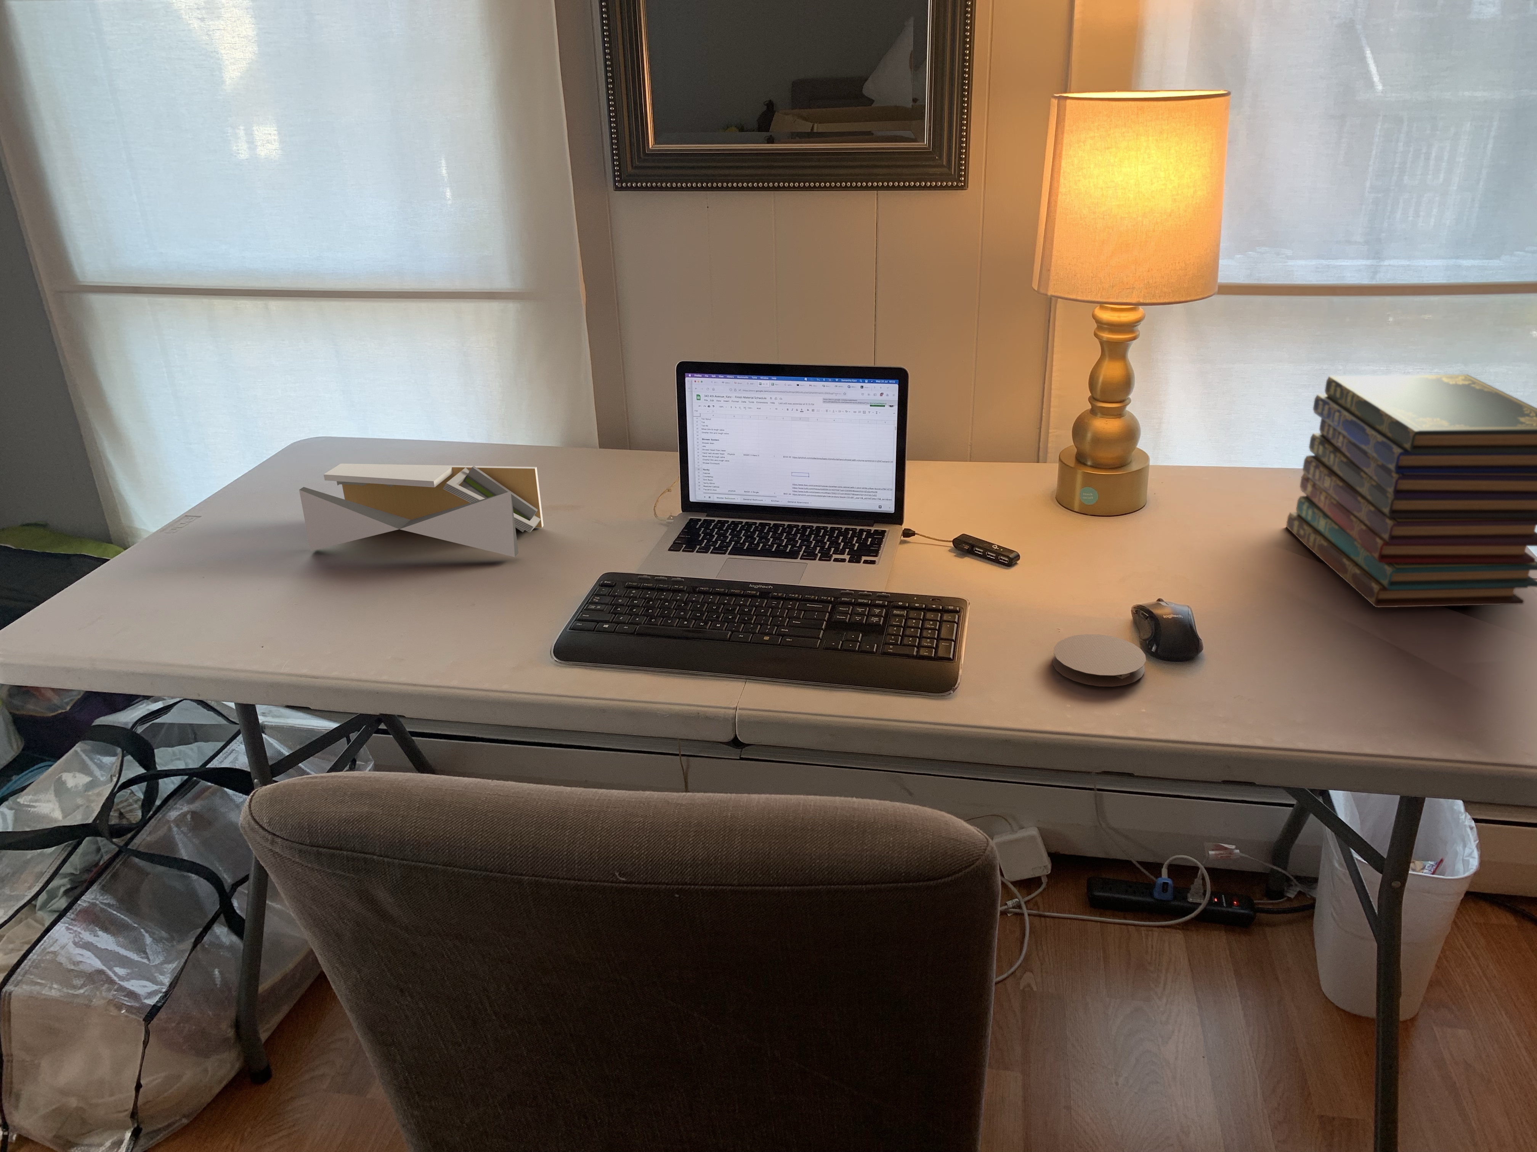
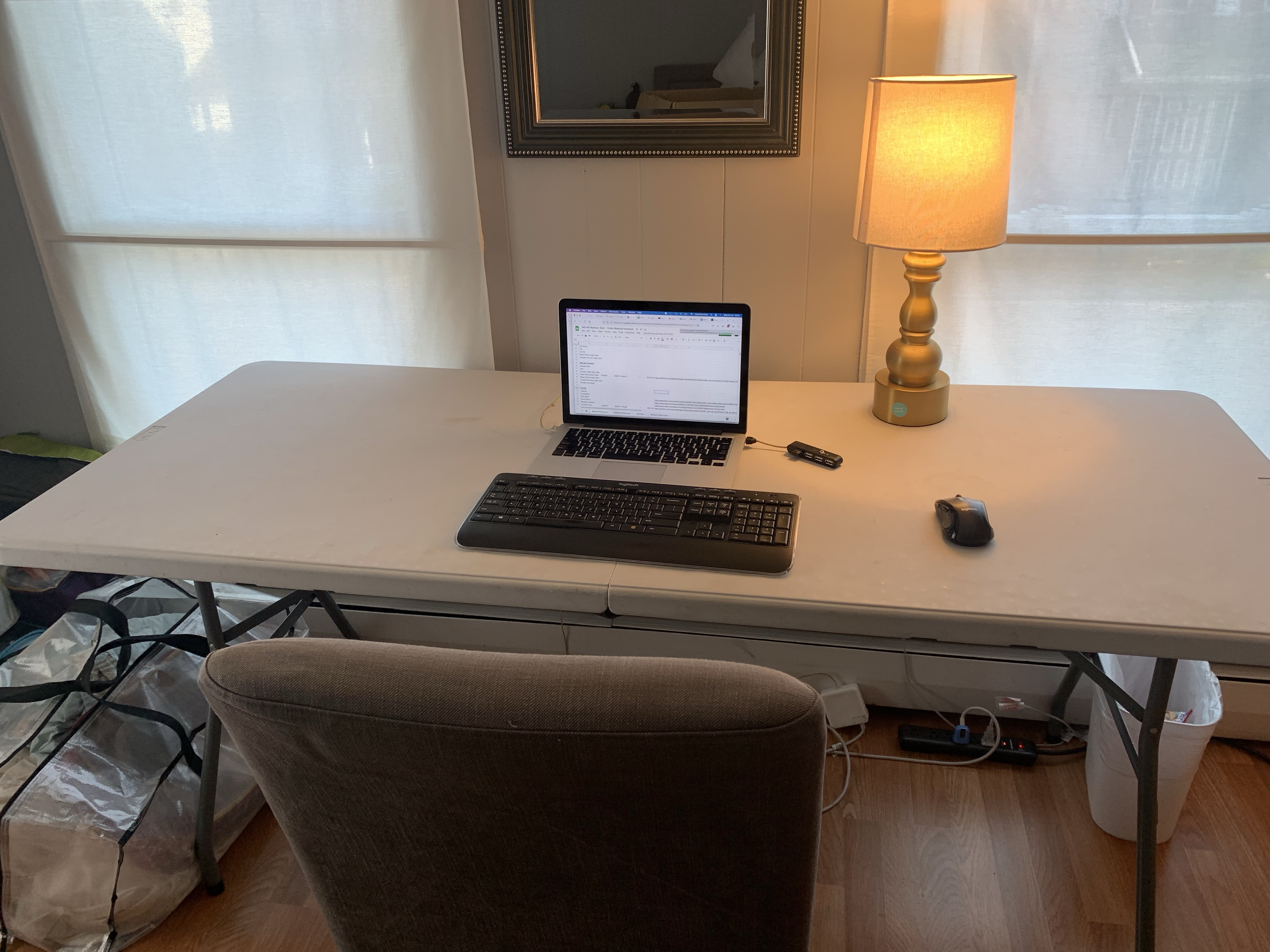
- desk organizer [299,463,543,558]
- book stack [1285,374,1537,607]
- coaster [1053,634,1146,687]
